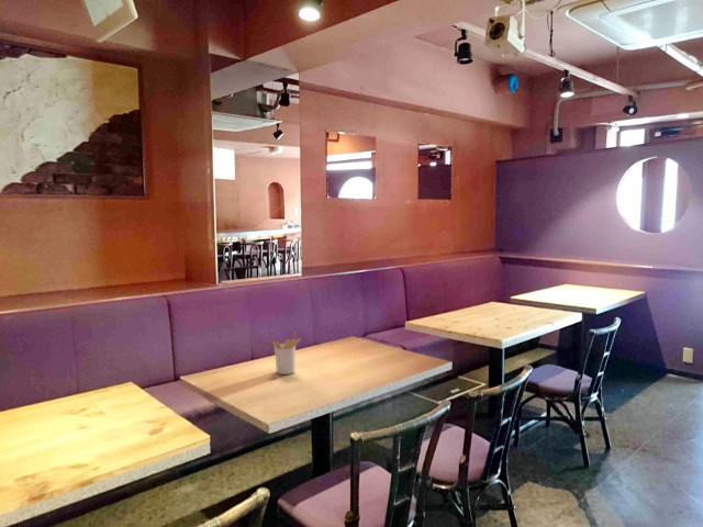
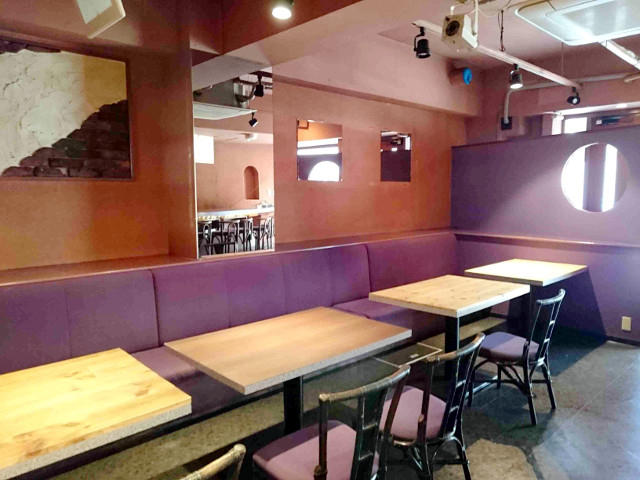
- utensil holder [271,332,302,375]
